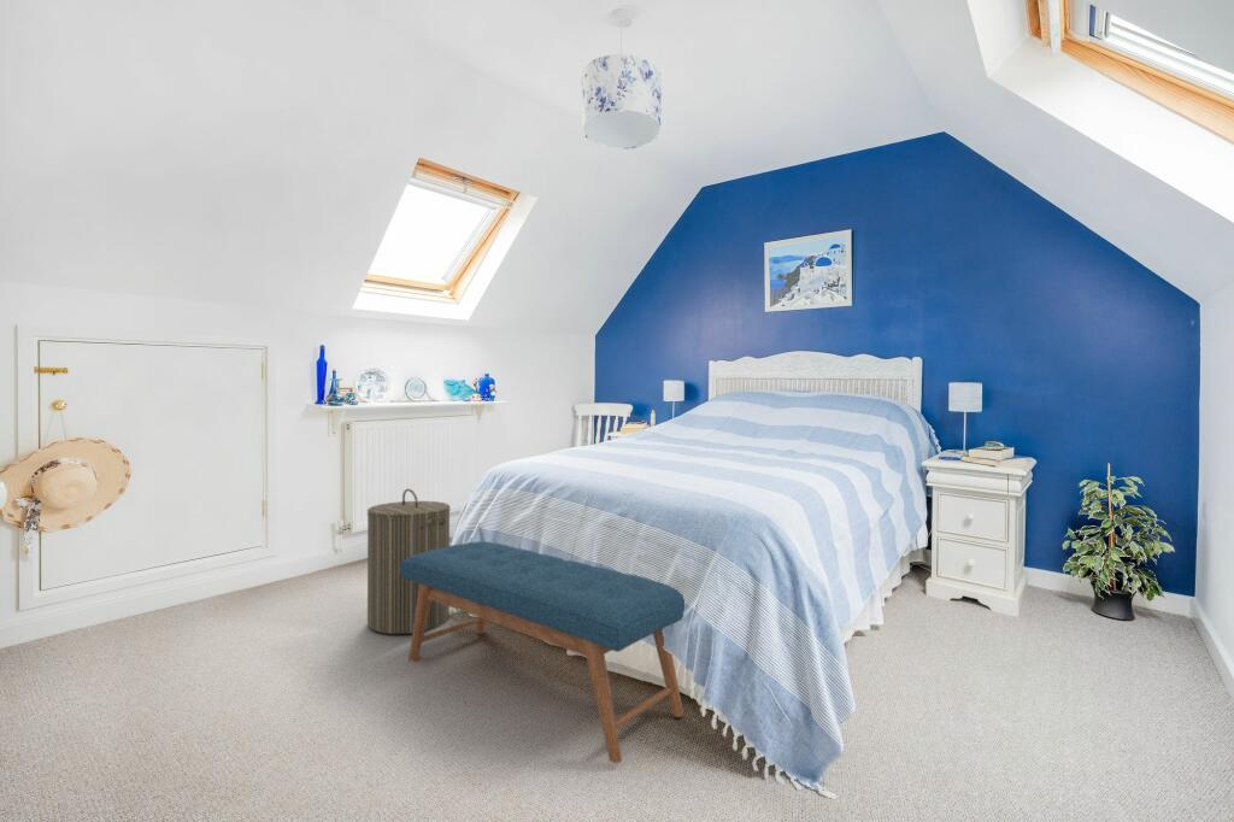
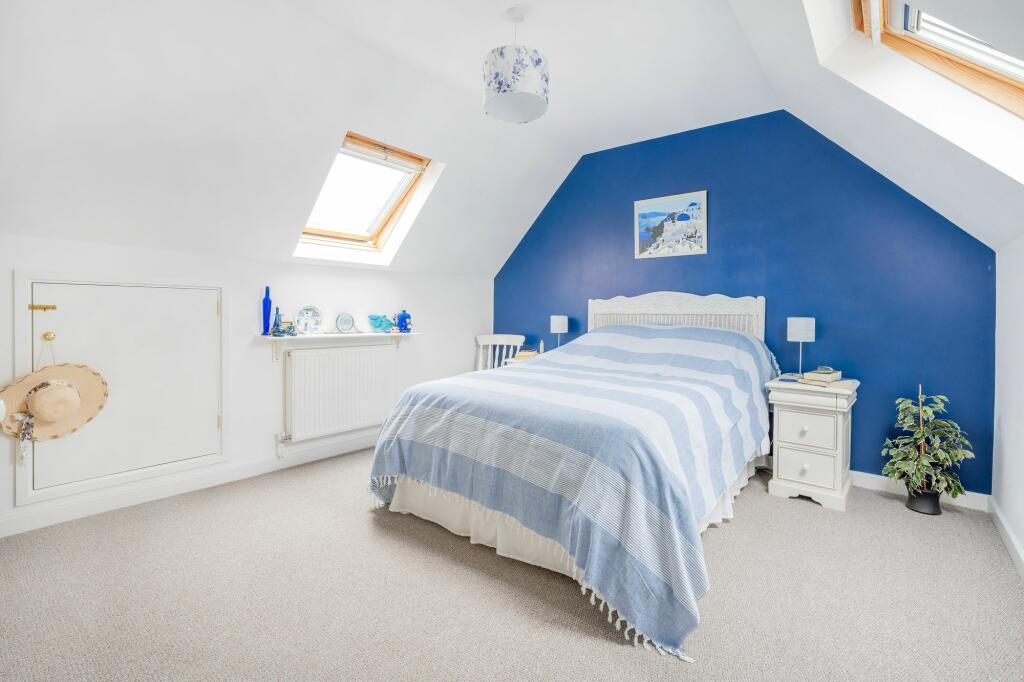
- laundry hamper [366,488,452,635]
- bench [400,540,686,764]
